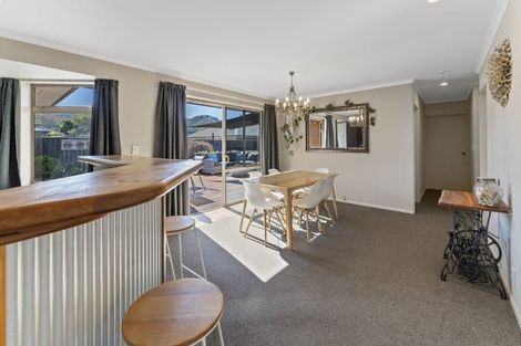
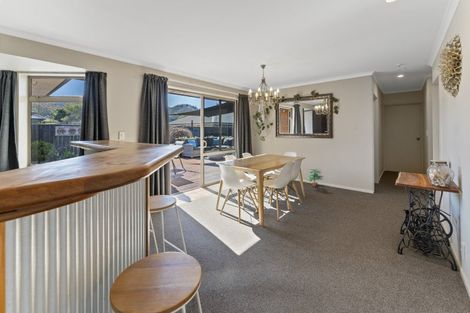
+ potted plant [307,168,325,187]
